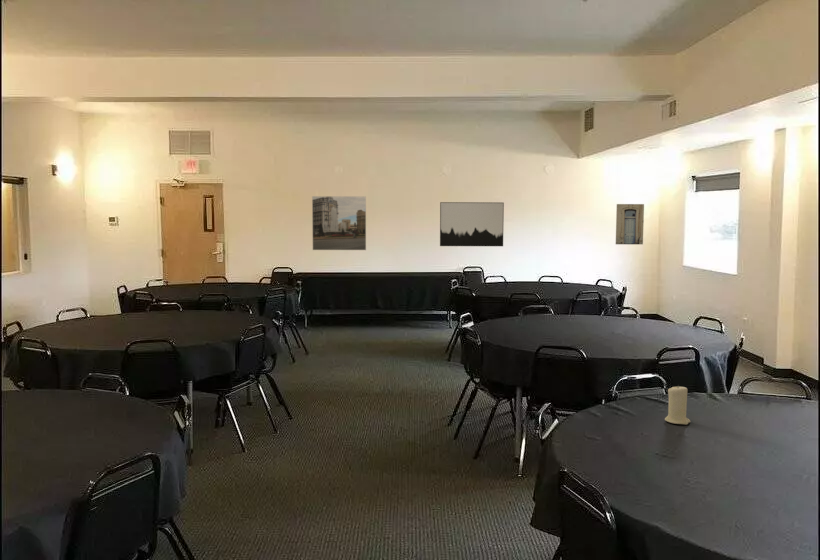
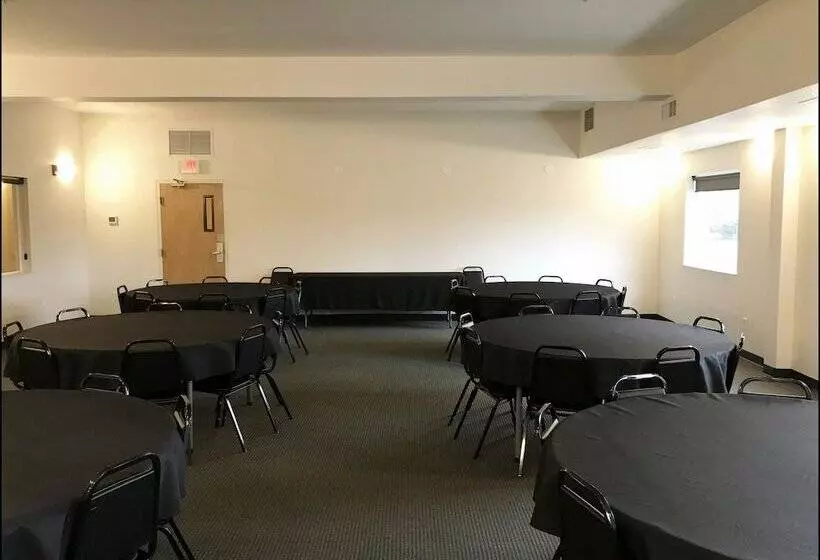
- candle [664,384,691,425]
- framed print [311,195,367,251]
- wall art [615,203,645,245]
- wall art [439,201,505,247]
